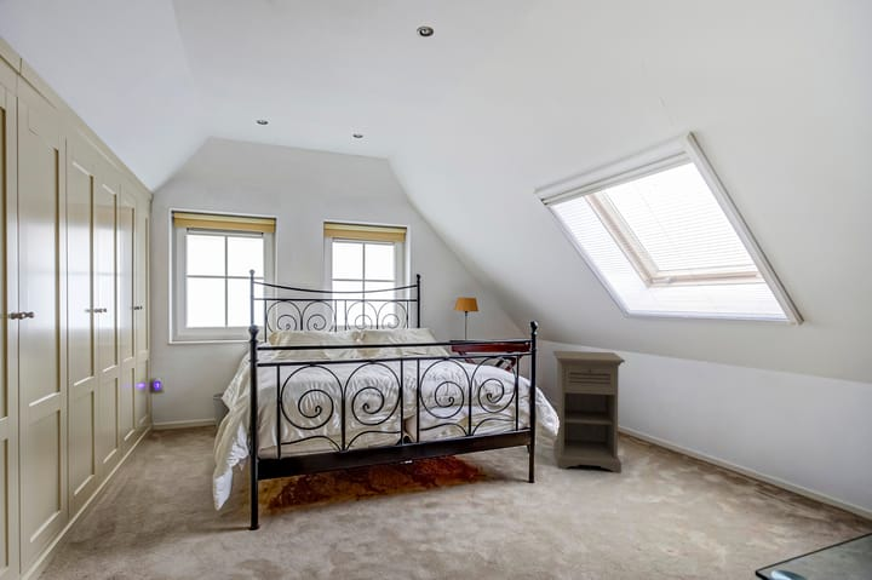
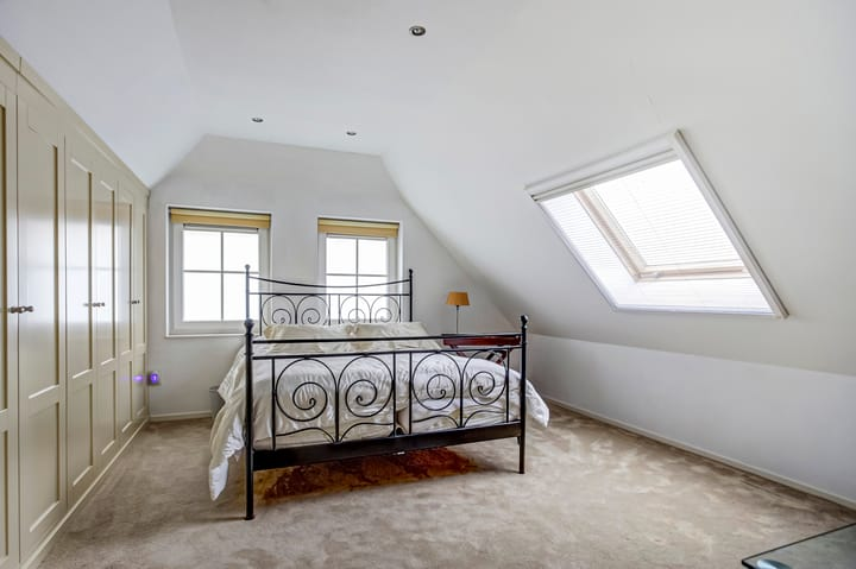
- nightstand [552,350,626,475]
